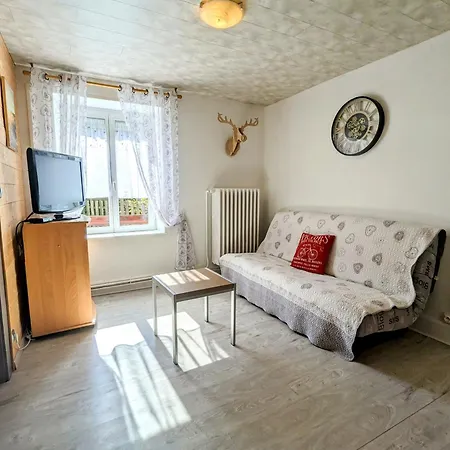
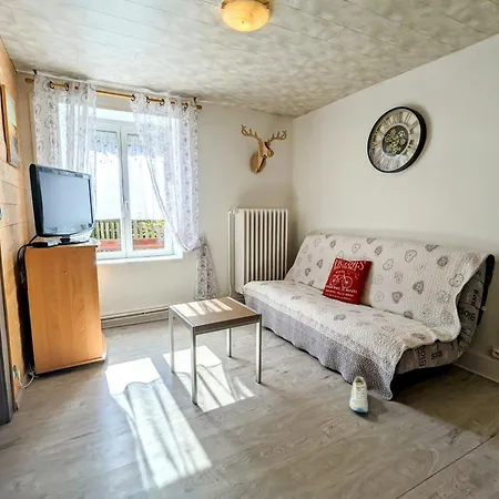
+ sneaker [348,375,369,414]
